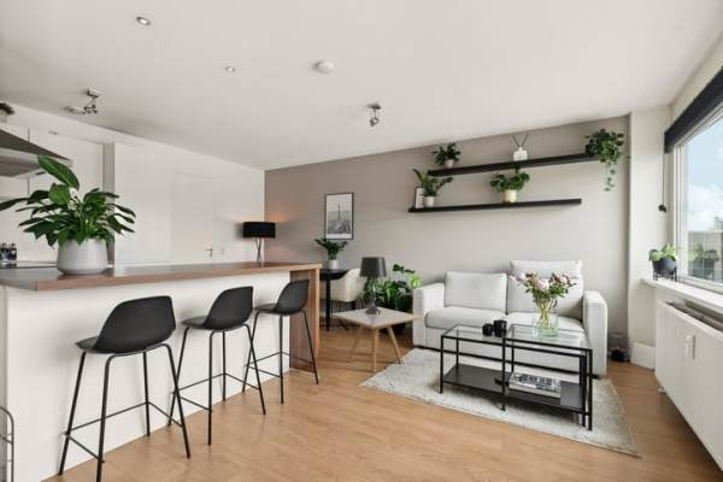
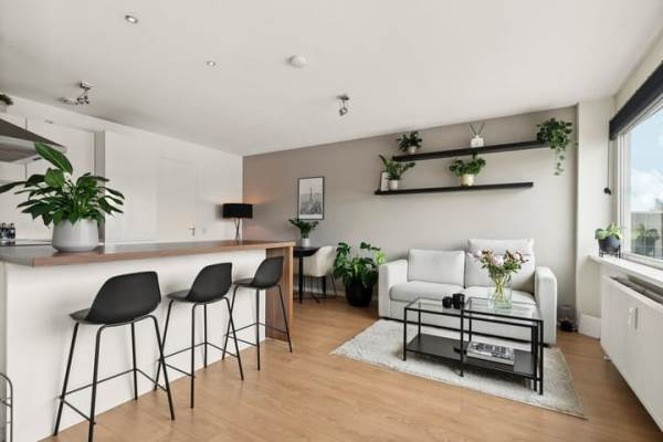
- side table [331,306,422,374]
- table lamp [358,255,388,315]
